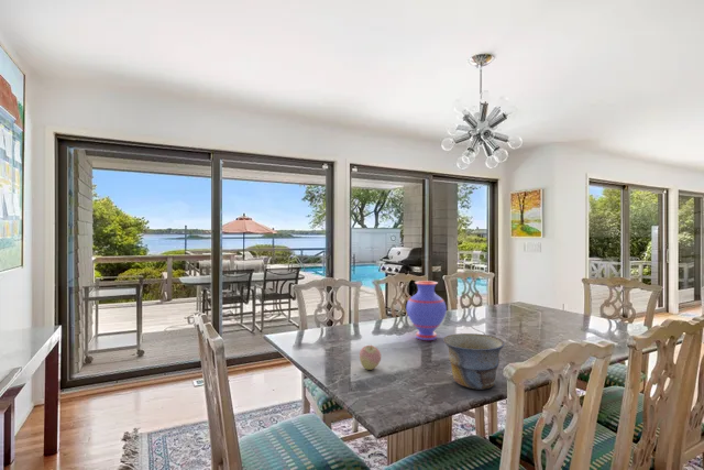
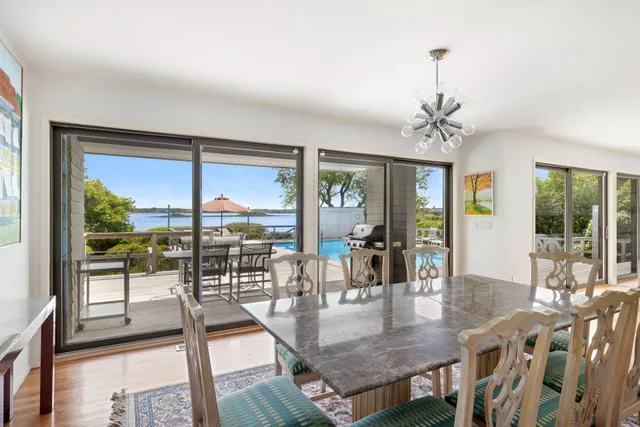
- apple [359,345,383,371]
- vase [405,280,448,341]
- bowl [442,332,506,391]
